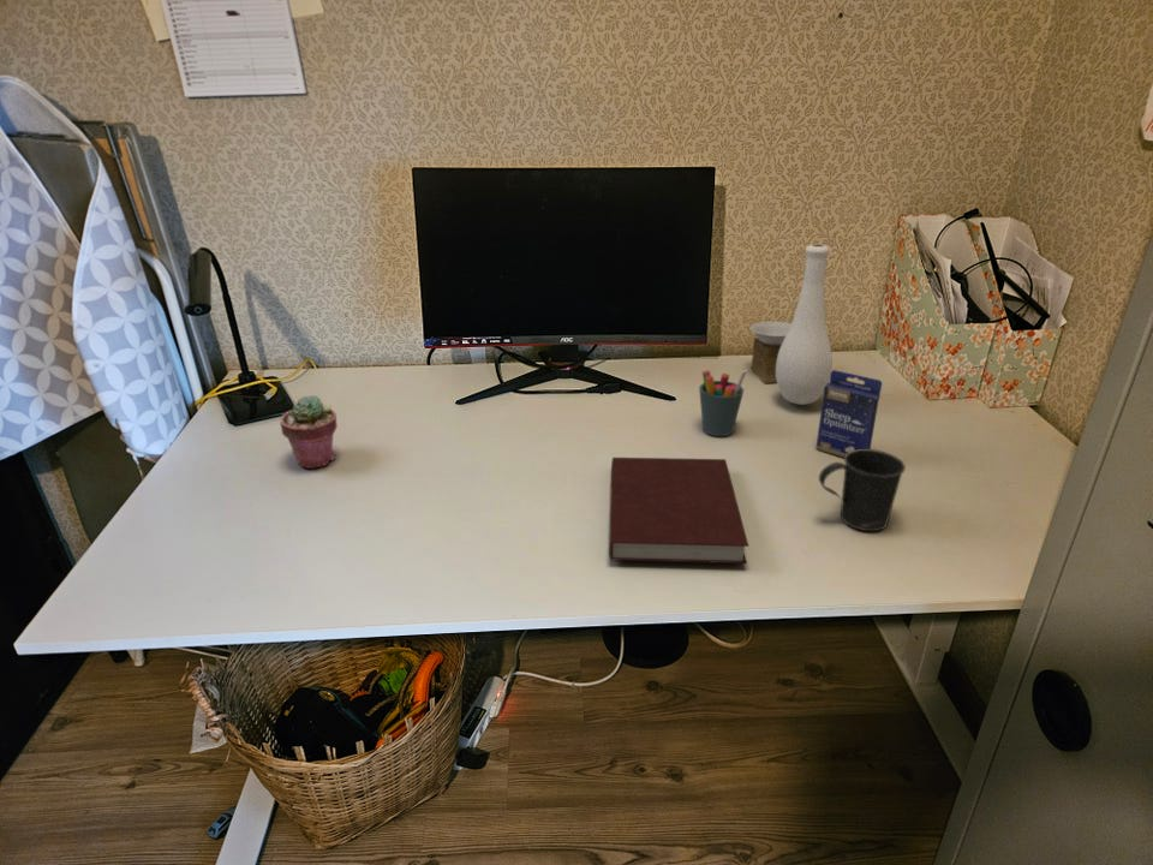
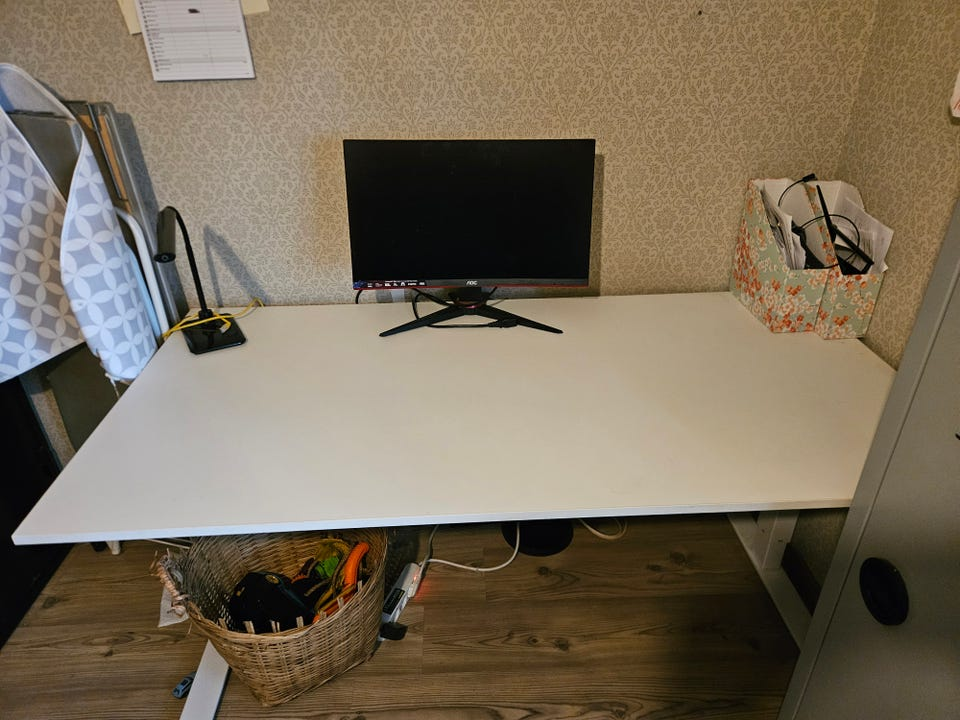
- pen holder [698,369,748,437]
- mug [818,448,907,532]
- vase [748,244,834,406]
- small box [814,369,884,459]
- potted succulent [279,394,339,470]
- notebook [608,457,749,565]
